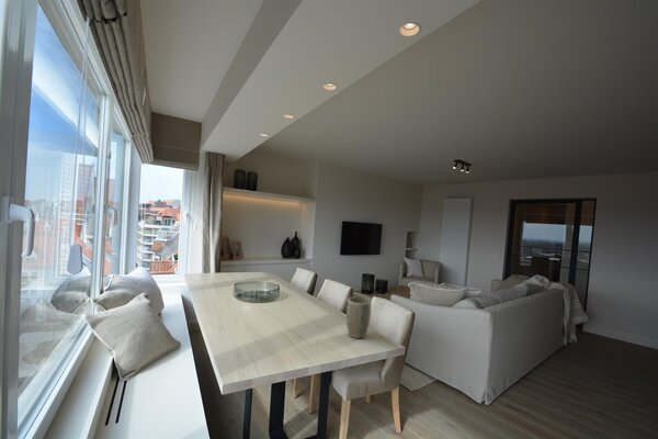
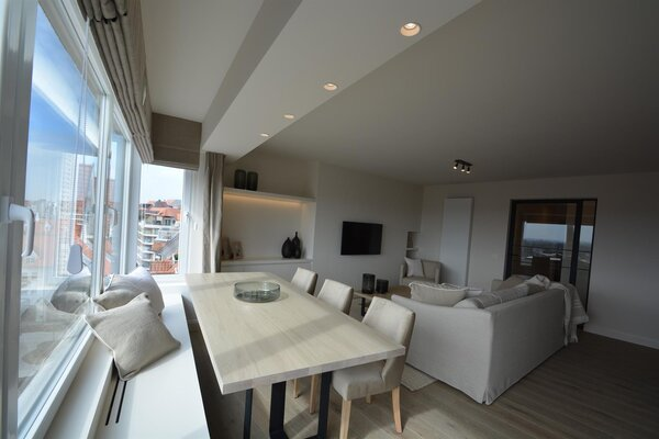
- plant pot [345,296,373,339]
